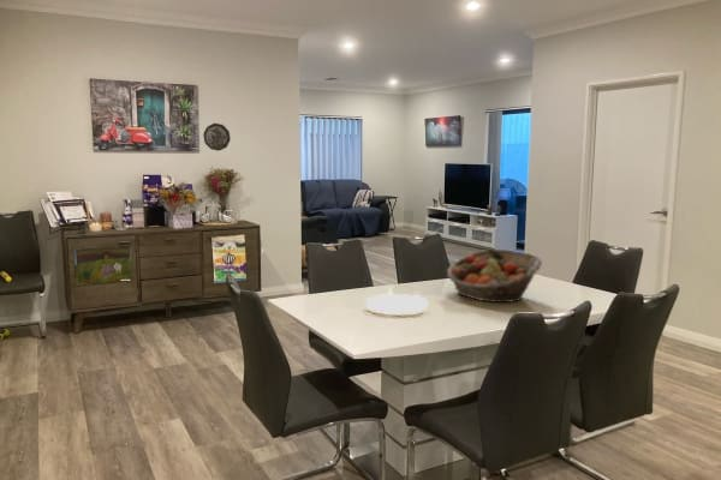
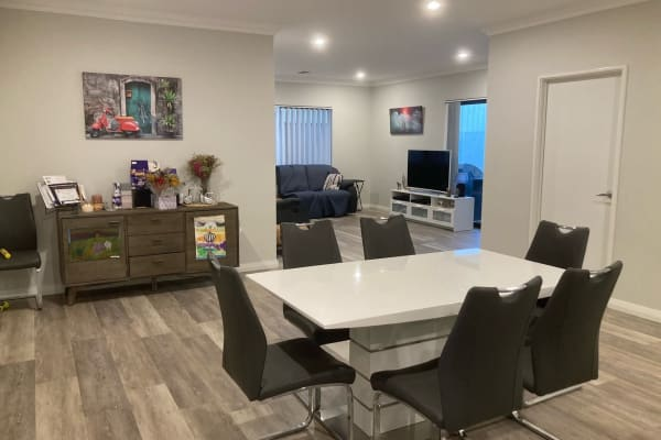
- decorative plate [202,122,232,152]
- plate [365,293,429,314]
- fruit basket [446,248,543,304]
